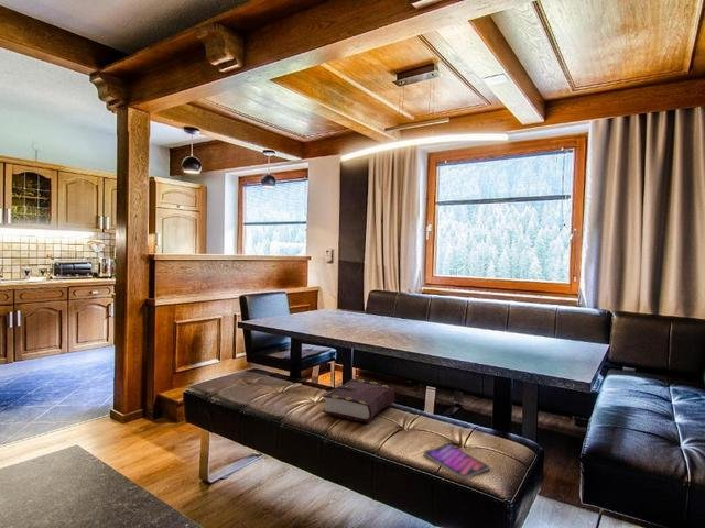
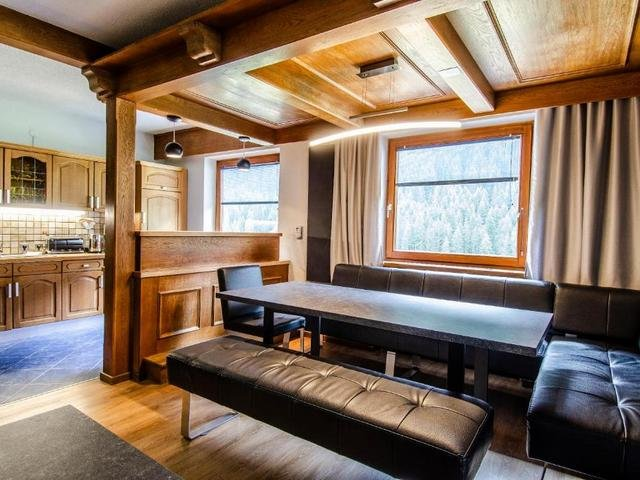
- book [321,378,395,424]
- tablet [423,443,490,480]
